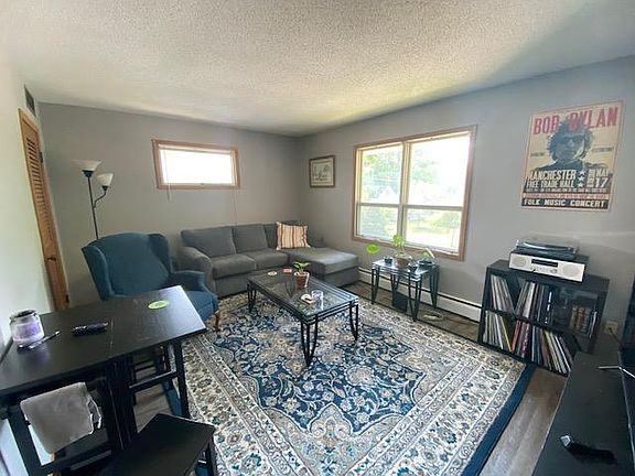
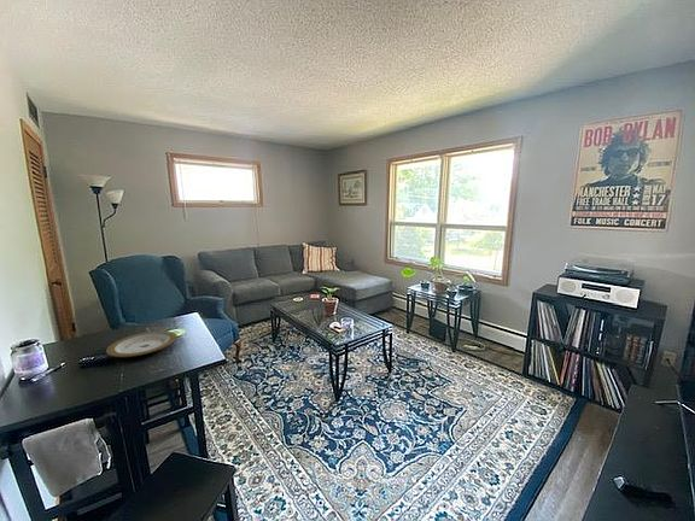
+ plate [105,329,179,358]
